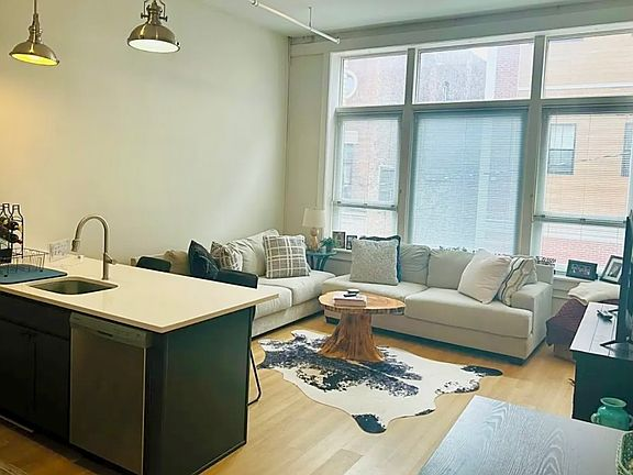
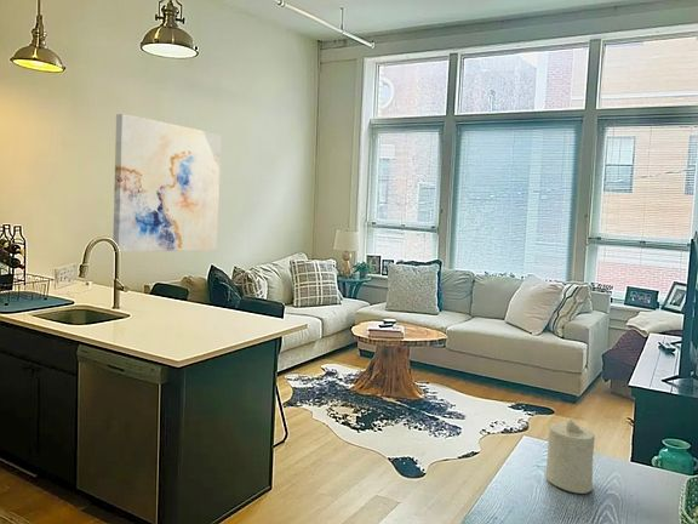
+ candle [544,417,596,495]
+ wall art [111,113,222,254]
